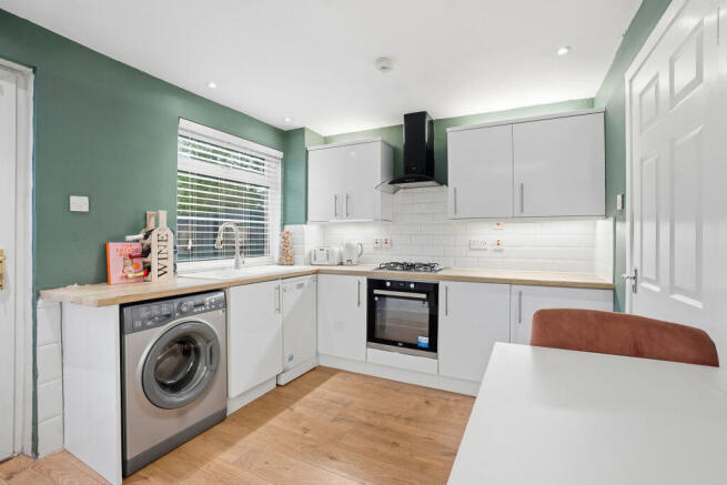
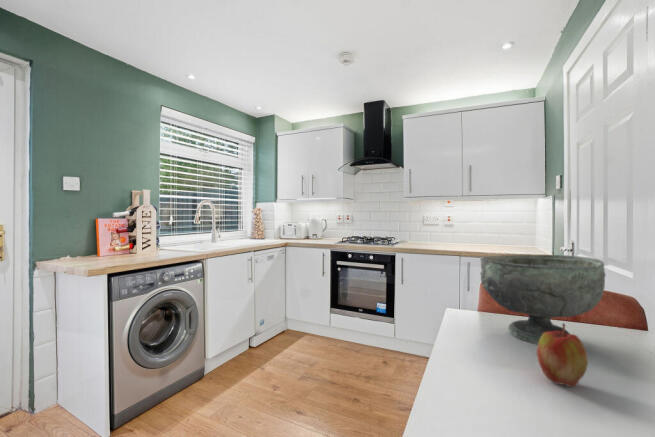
+ apple [536,322,589,388]
+ decorative bowl [479,253,607,345]
